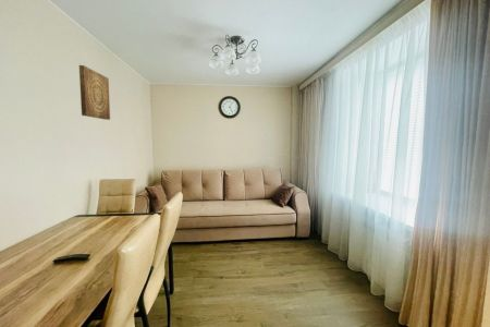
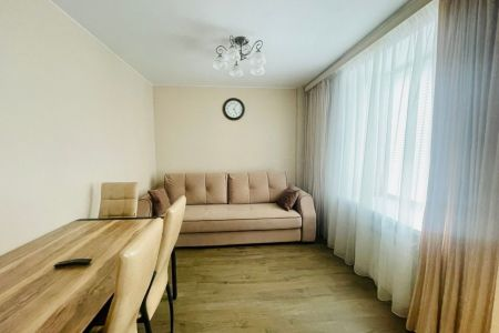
- wall art [78,64,111,121]
